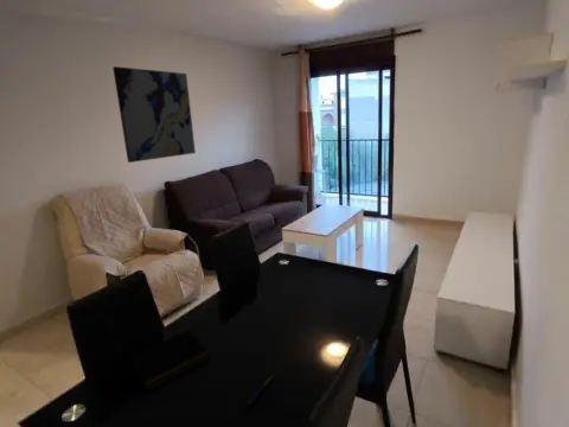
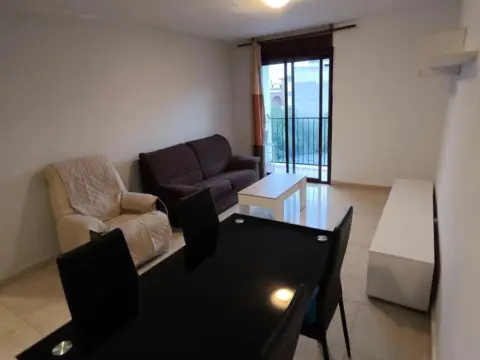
- notepad [127,329,212,391]
- wall art [111,65,197,164]
- pen [247,375,274,406]
